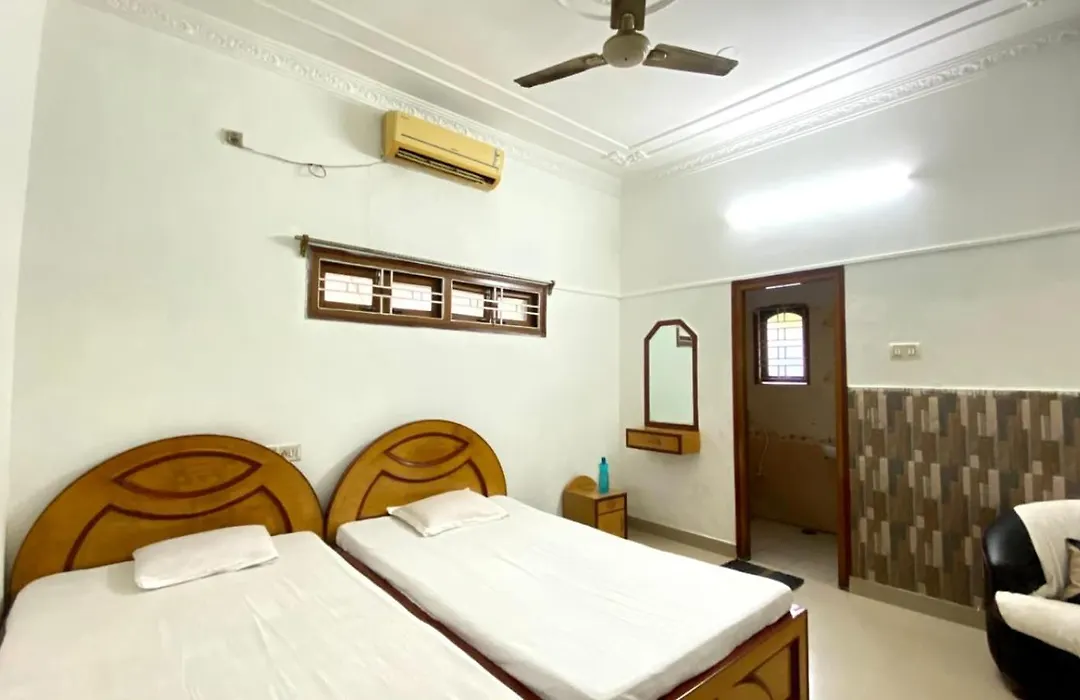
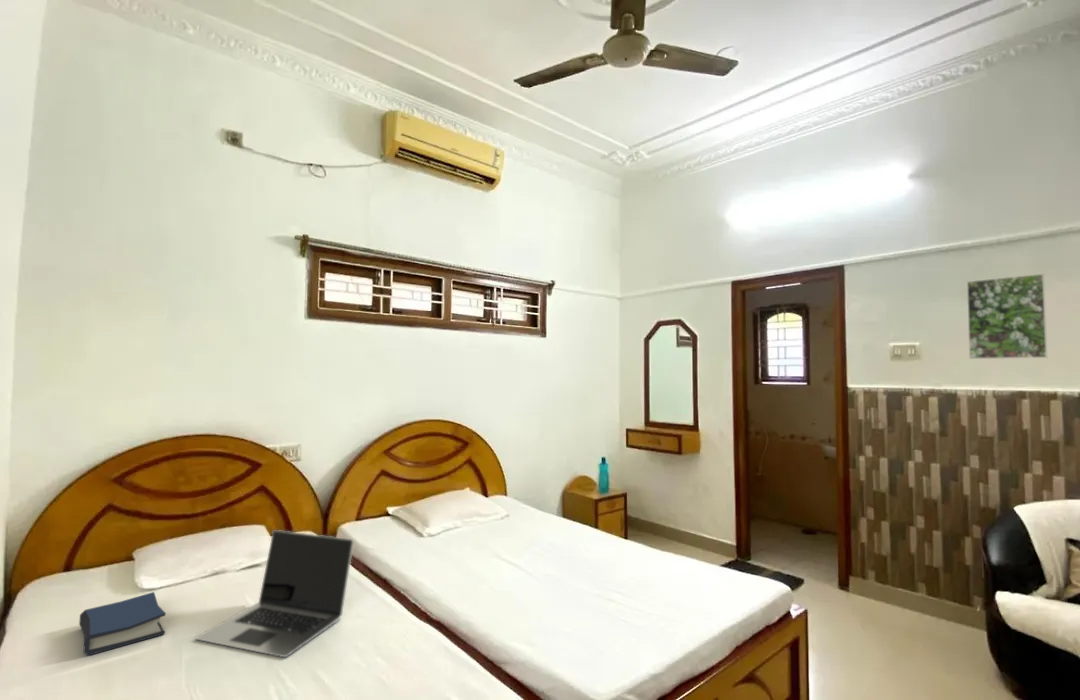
+ hardback book [78,591,167,657]
+ laptop [194,529,355,658]
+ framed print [966,273,1048,360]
